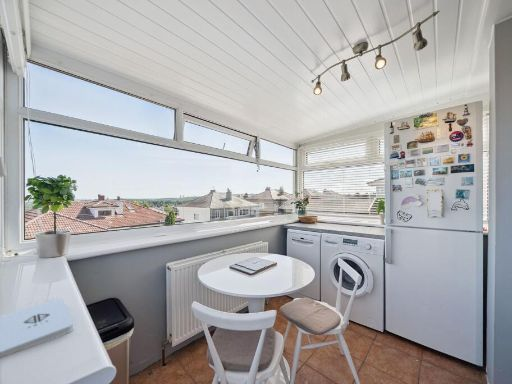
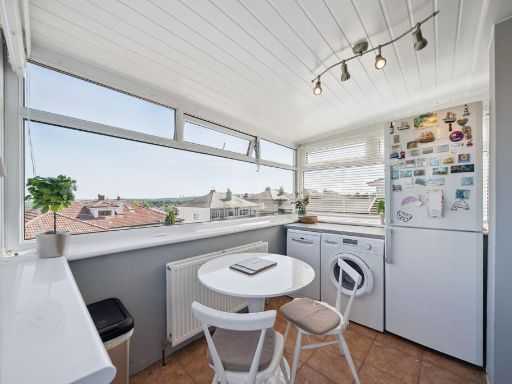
- notepad [0,298,75,358]
